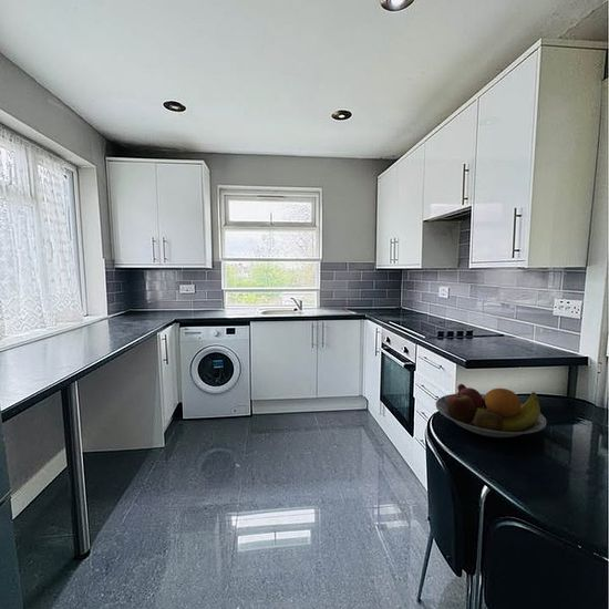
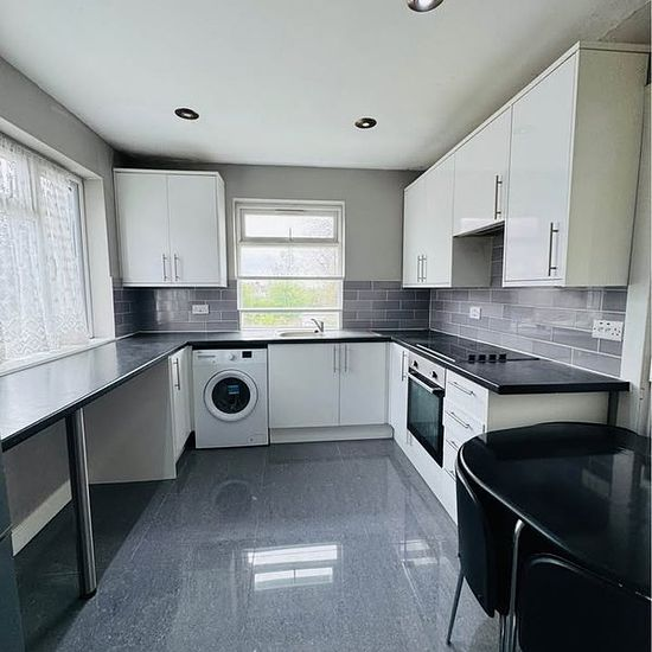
- fruit bowl [435,383,547,438]
